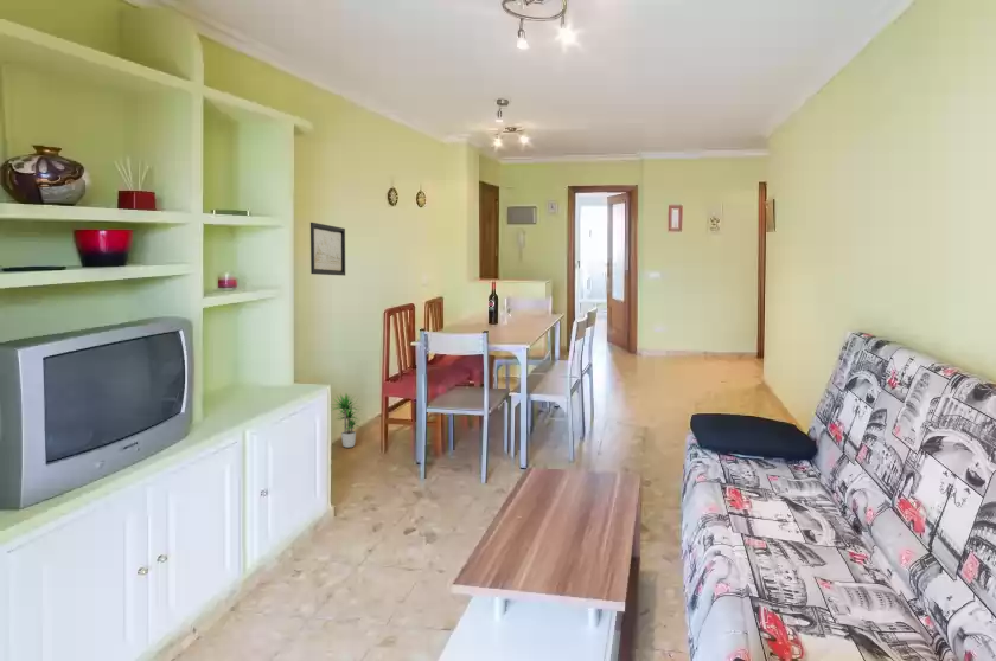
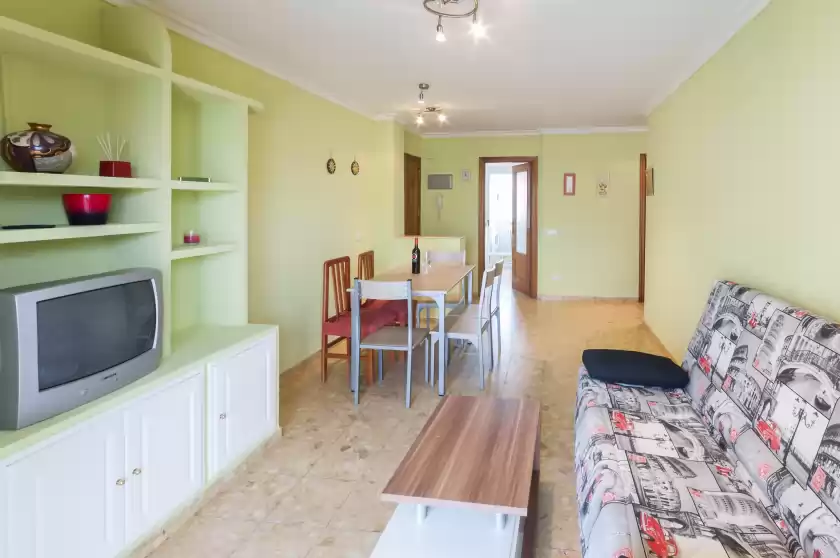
- wall art [309,222,346,277]
- potted plant [330,392,363,449]
